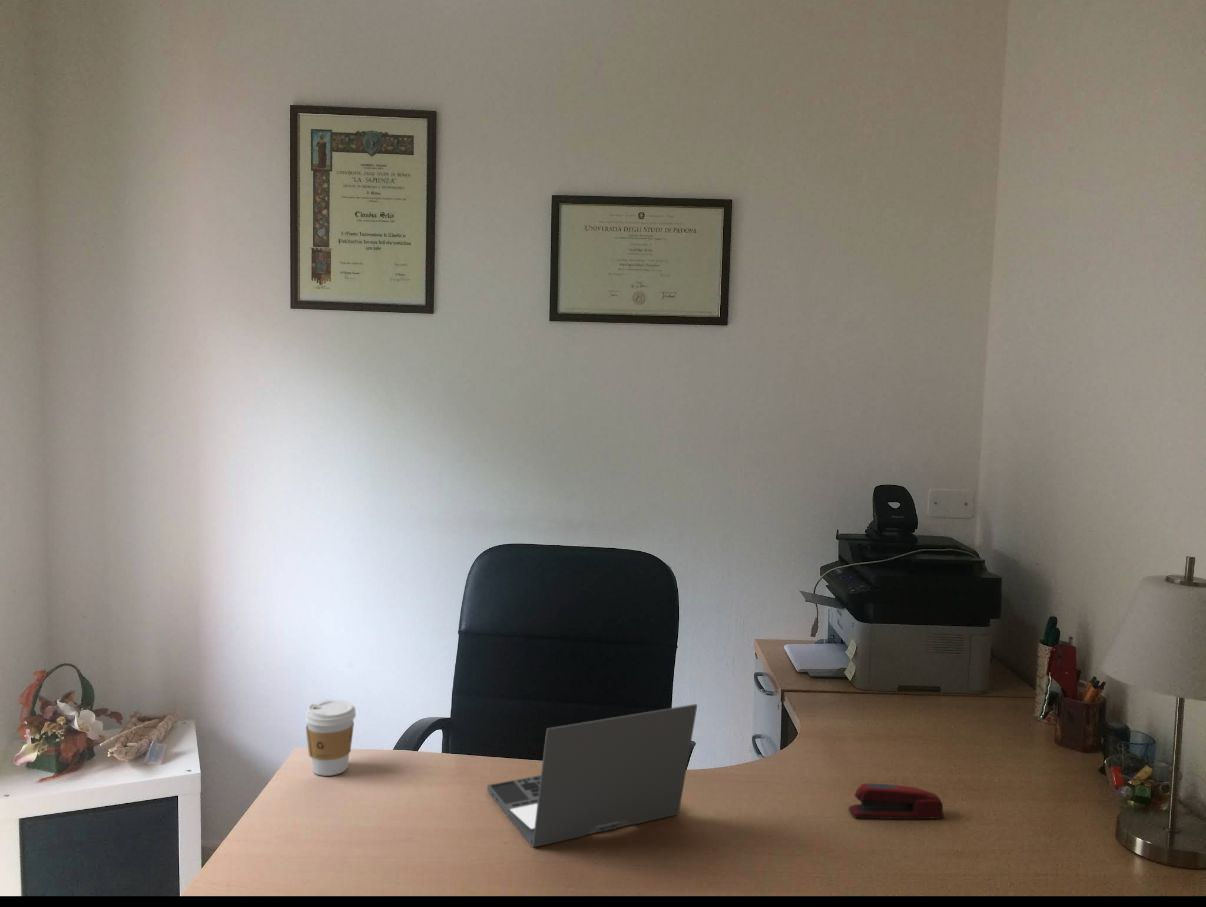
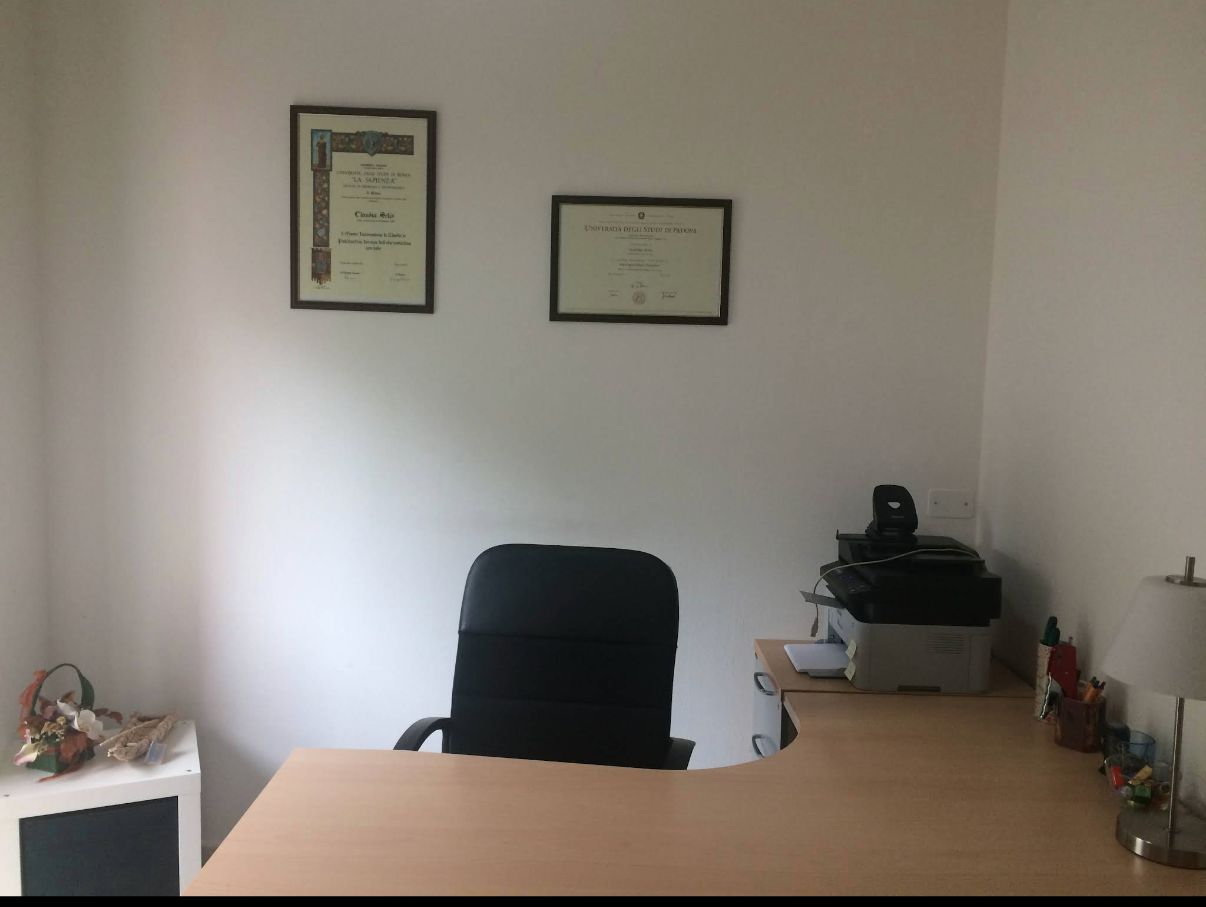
- coffee cup [304,699,357,777]
- laptop [486,703,698,848]
- stapler [848,782,945,820]
